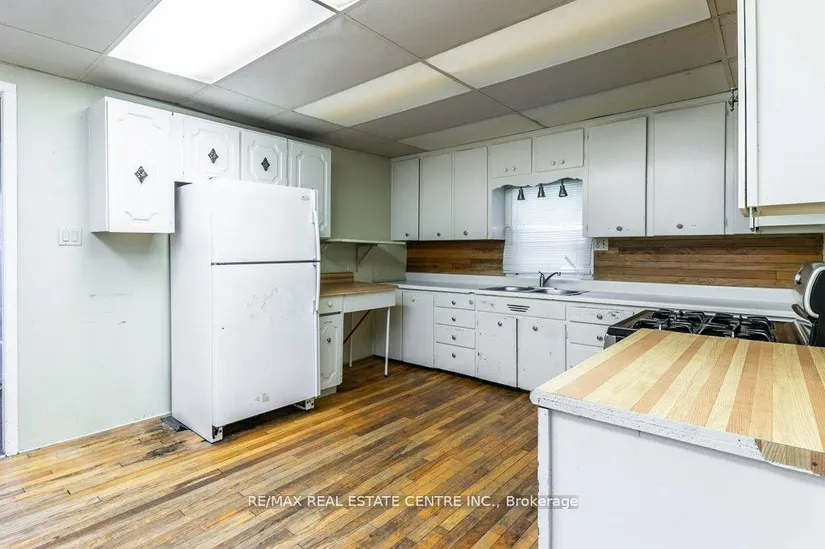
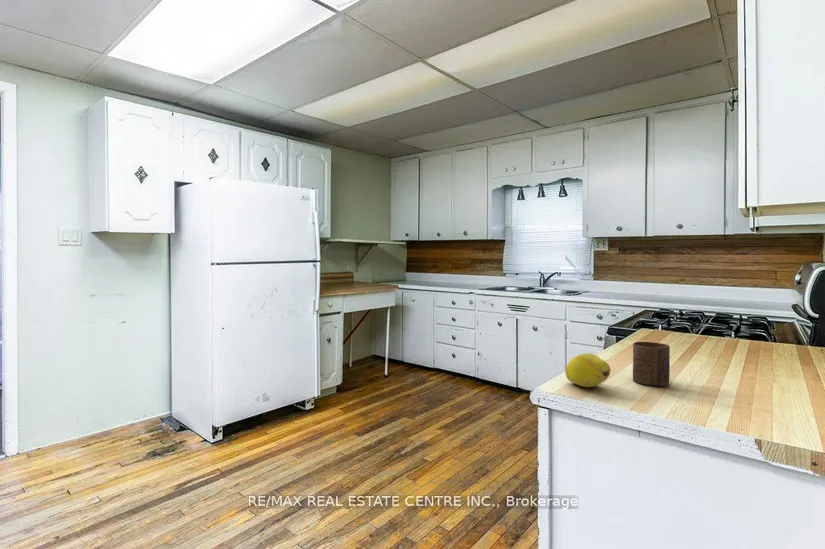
+ cup [632,341,671,387]
+ fruit [564,352,612,388]
